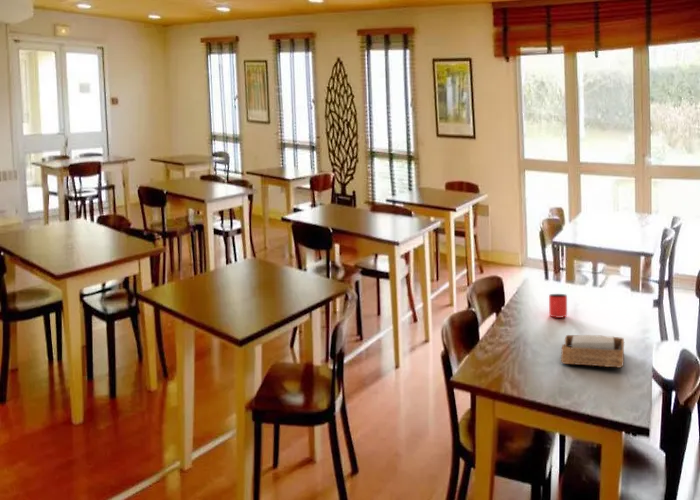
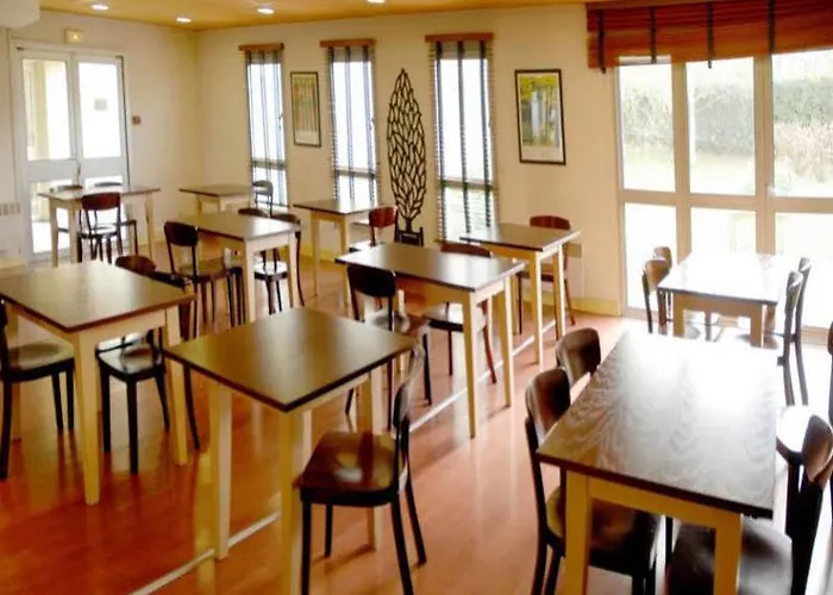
- napkin holder [560,334,625,369]
- cup [548,293,568,319]
